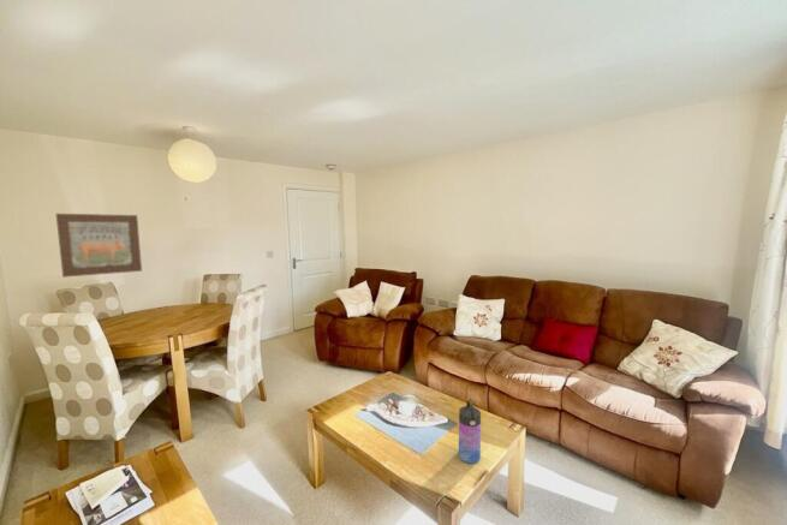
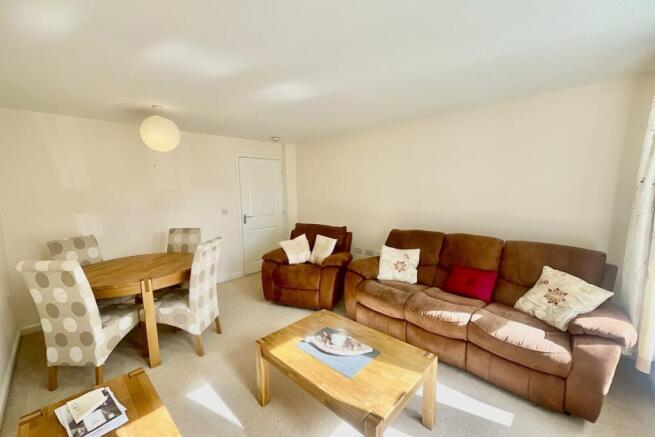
- wall art [55,213,143,279]
- water bottle [458,399,482,464]
